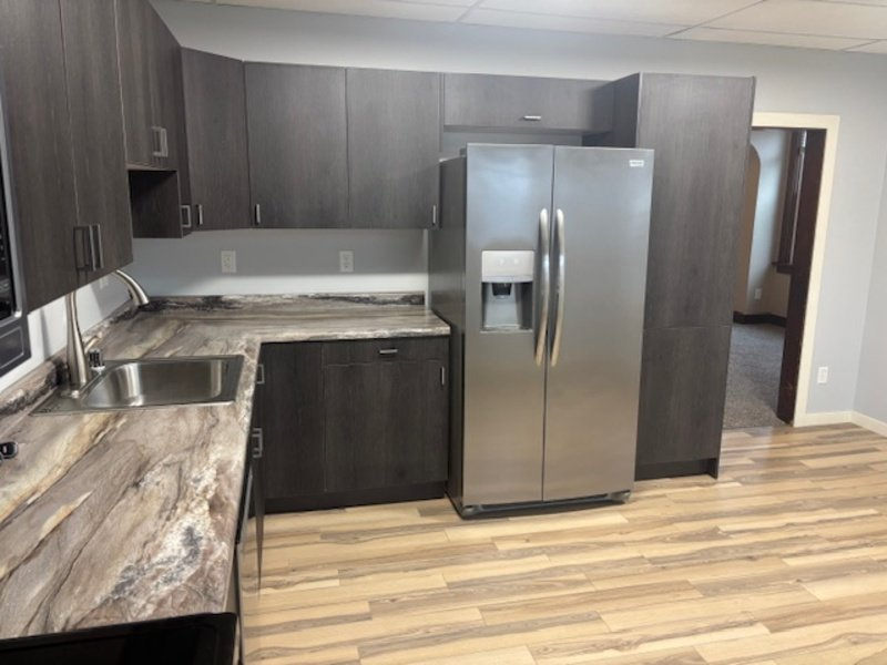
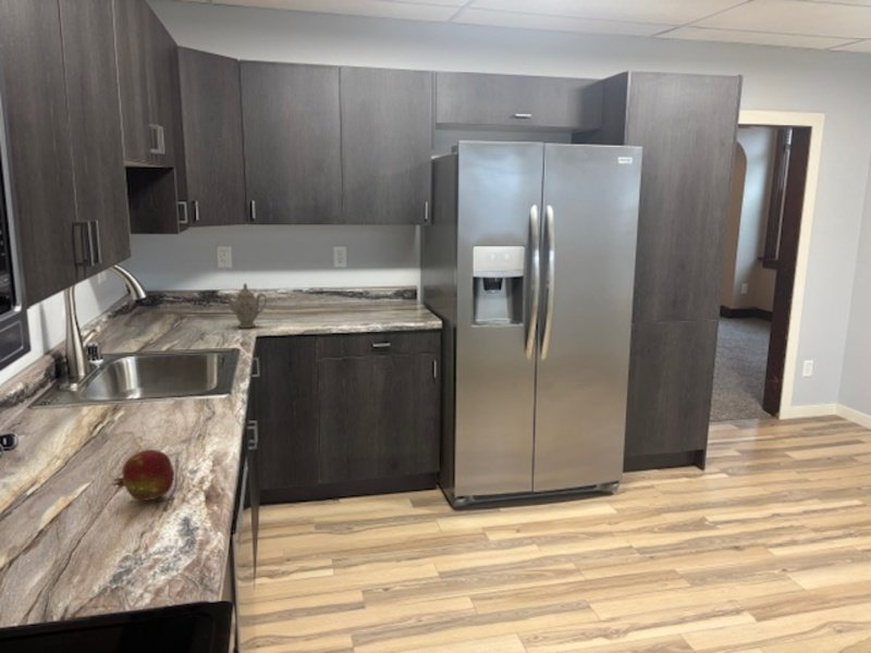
+ fruit [111,448,175,502]
+ chinaware [223,282,268,329]
